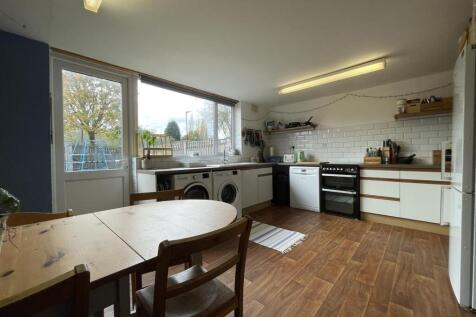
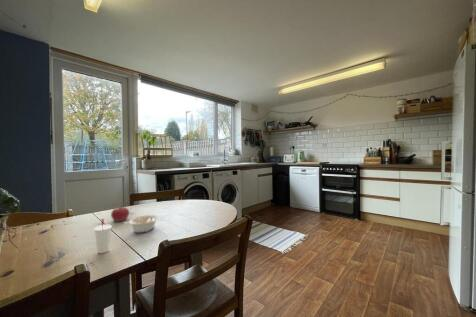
+ legume [123,214,159,234]
+ cup [93,218,113,254]
+ fruit [110,204,130,222]
